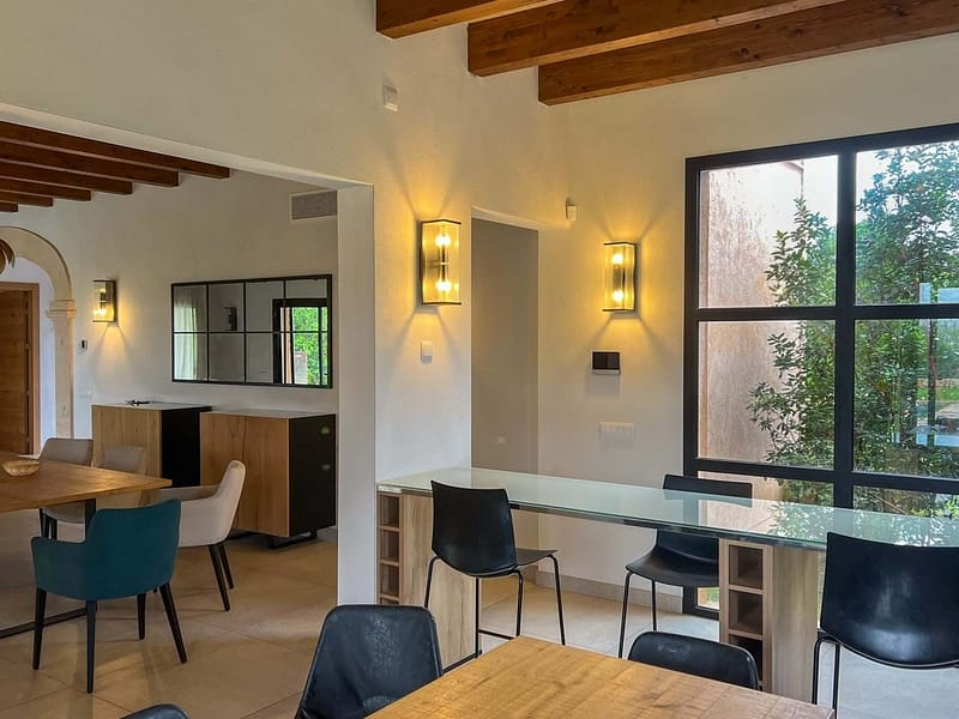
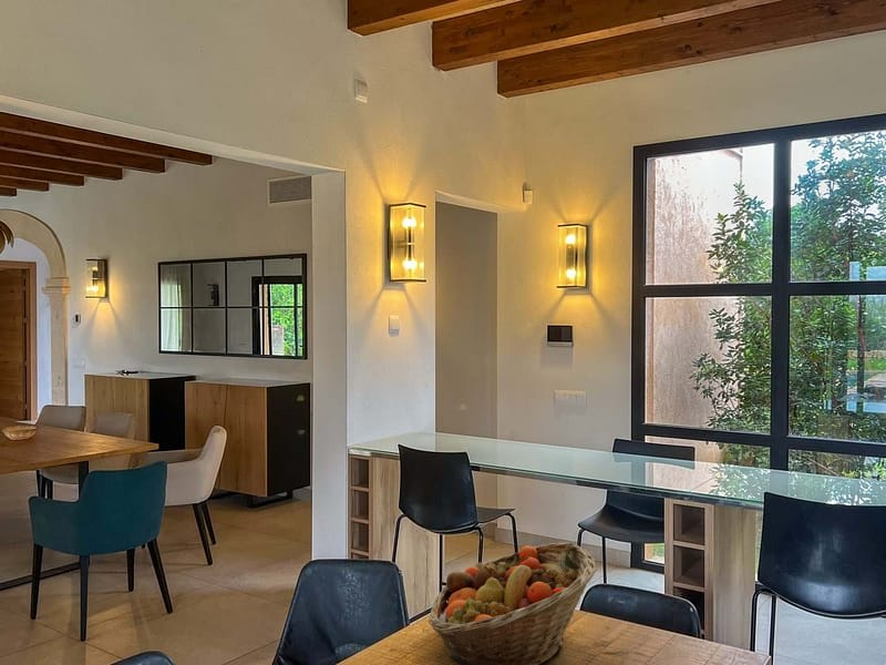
+ fruit basket [427,542,598,665]
